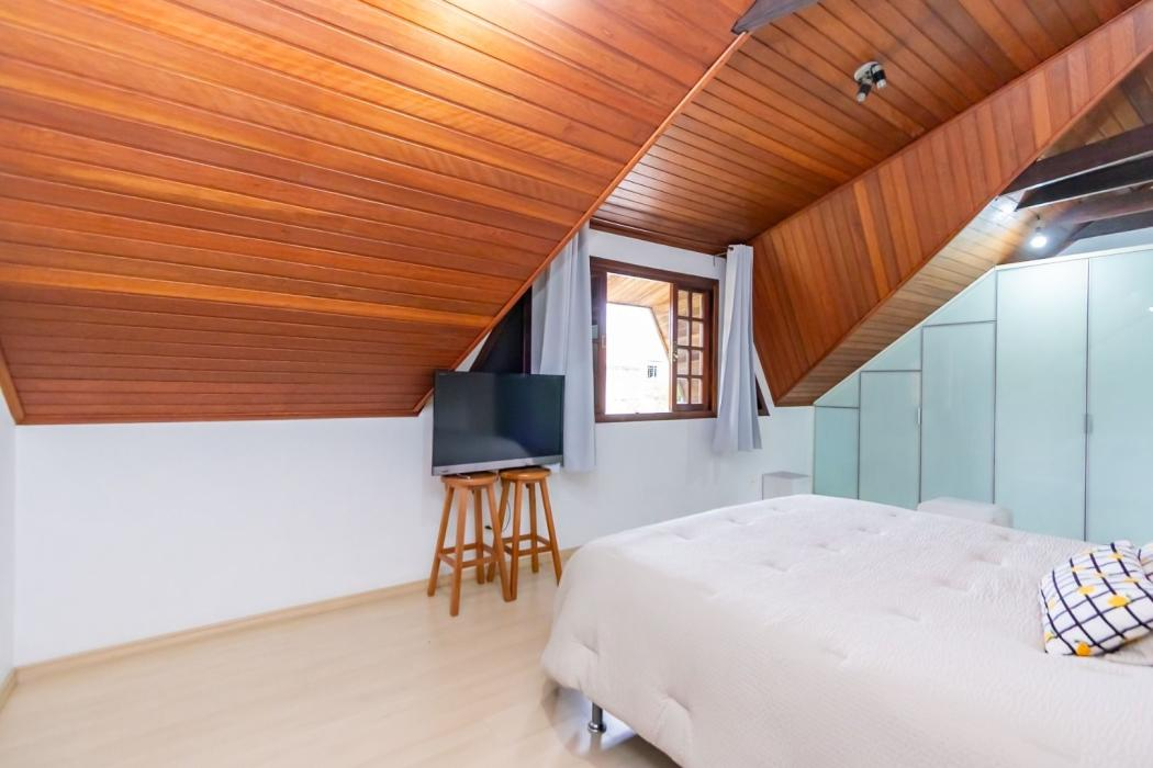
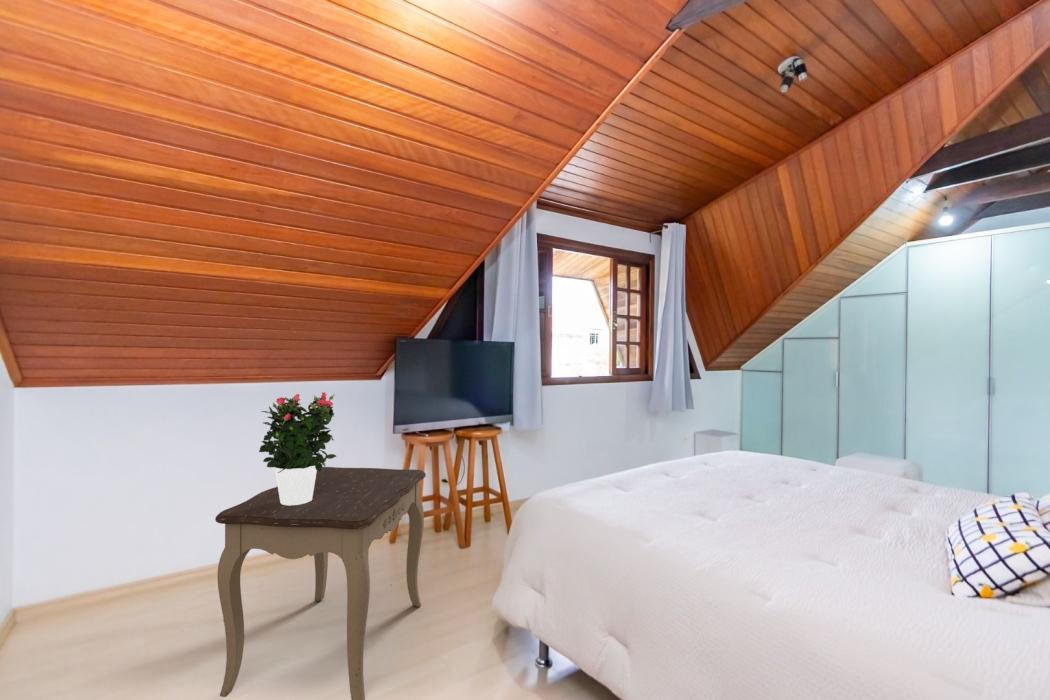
+ side table [214,466,427,700]
+ potted flower [258,391,337,506]
